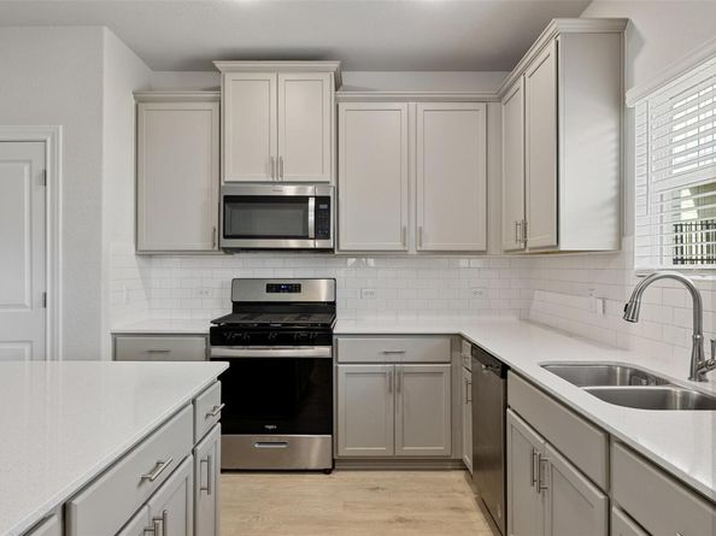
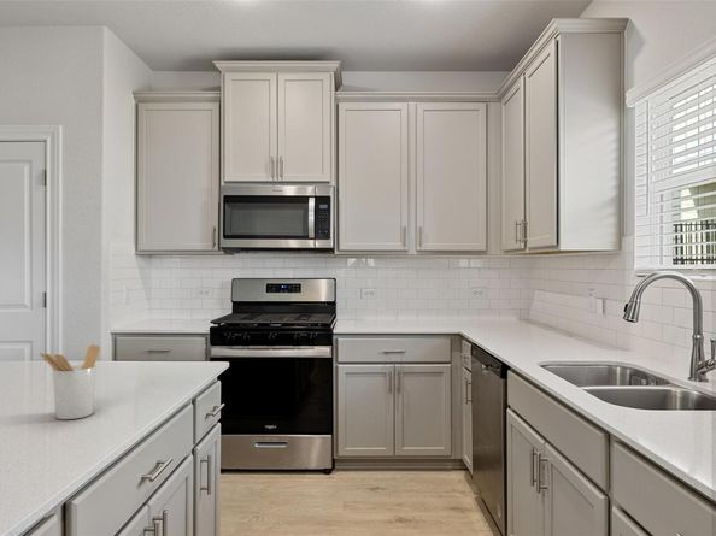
+ utensil holder [39,343,101,420]
